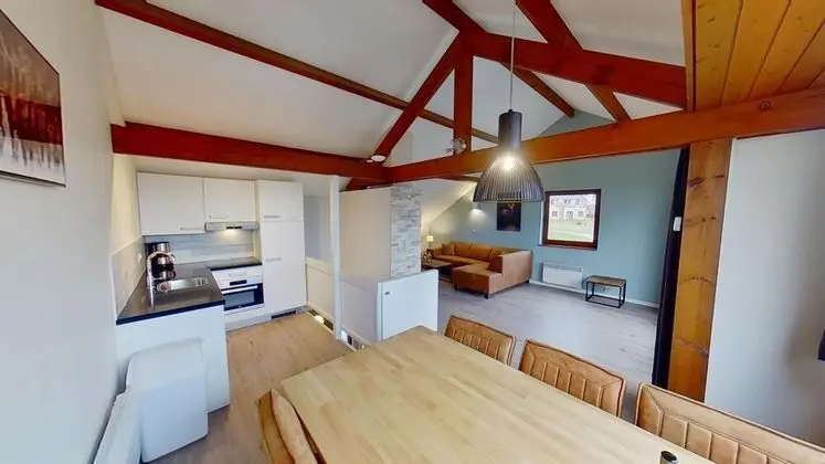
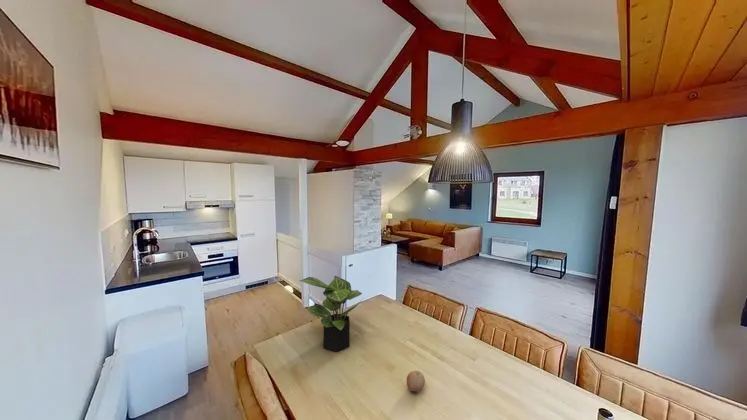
+ potted plant [299,275,364,353]
+ fruit [406,370,426,393]
